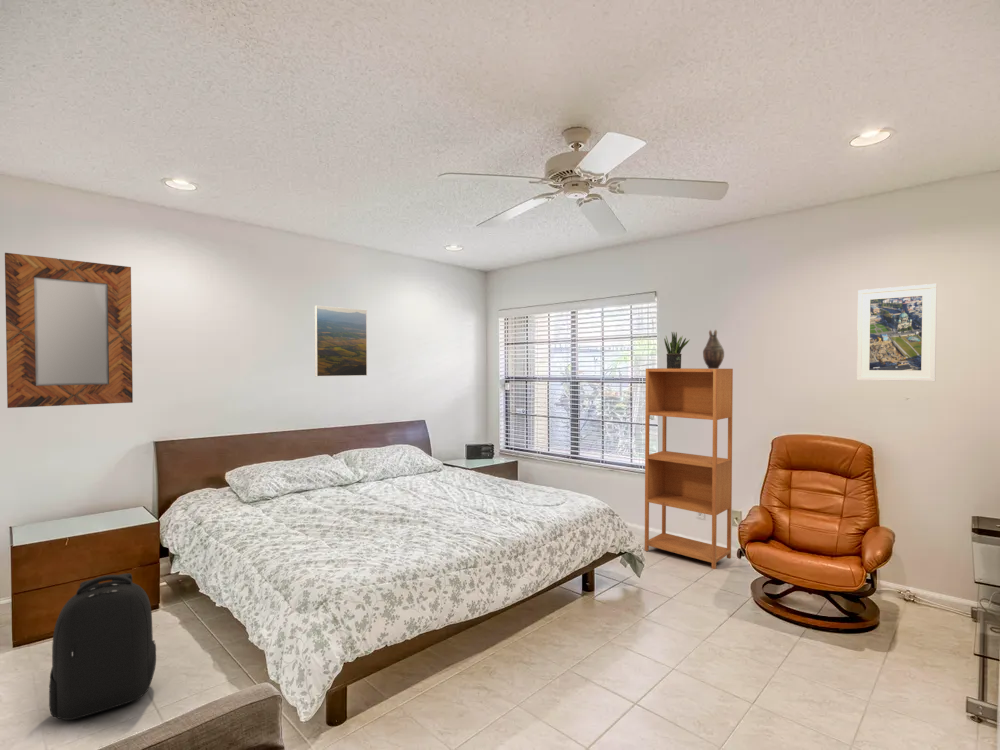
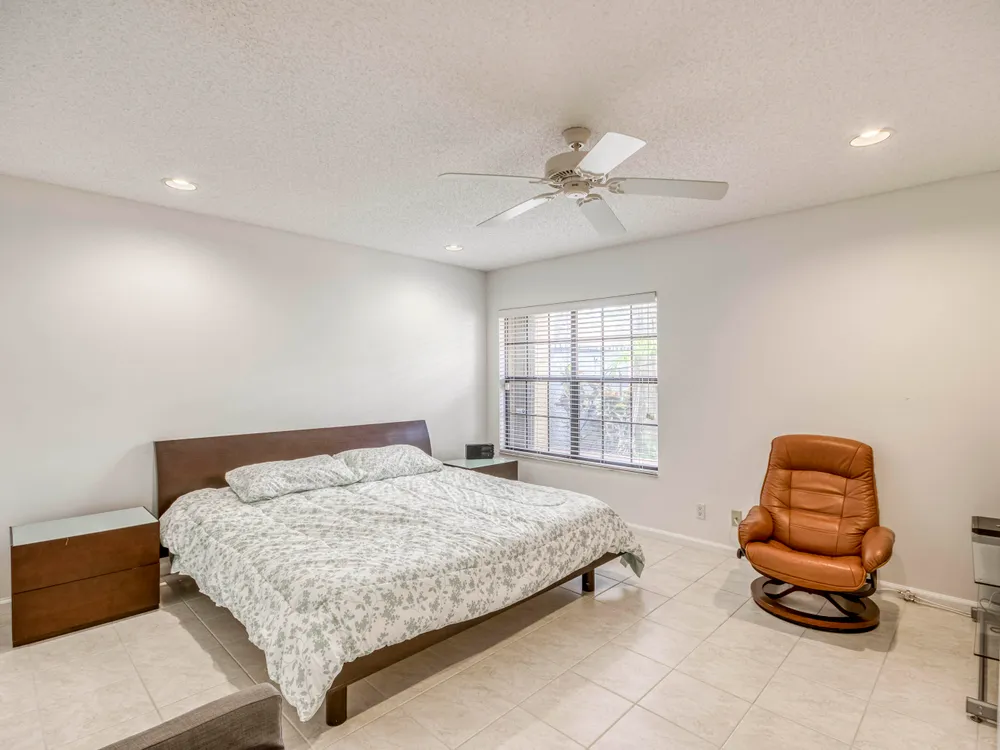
- home mirror [4,252,134,409]
- bookcase [644,367,734,570]
- decorative vase [702,329,725,369]
- potted plant [663,331,691,369]
- backpack [48,572,157,721]
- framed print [856,283,938,382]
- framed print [314,305,368,377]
